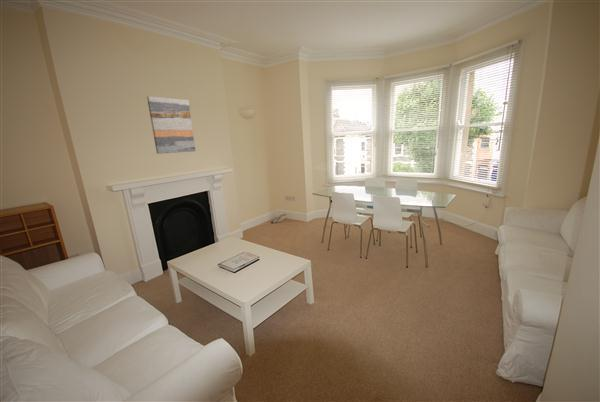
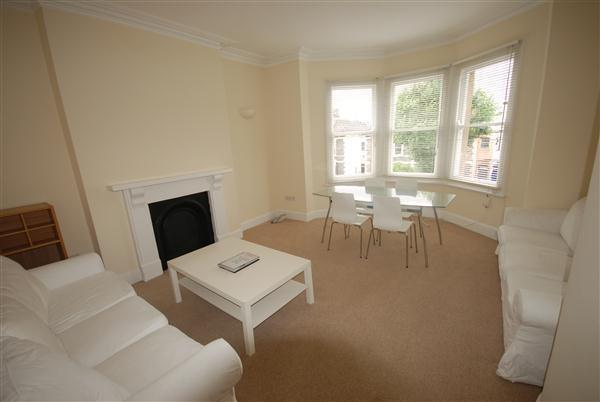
- wall art [146,95,197,155]
